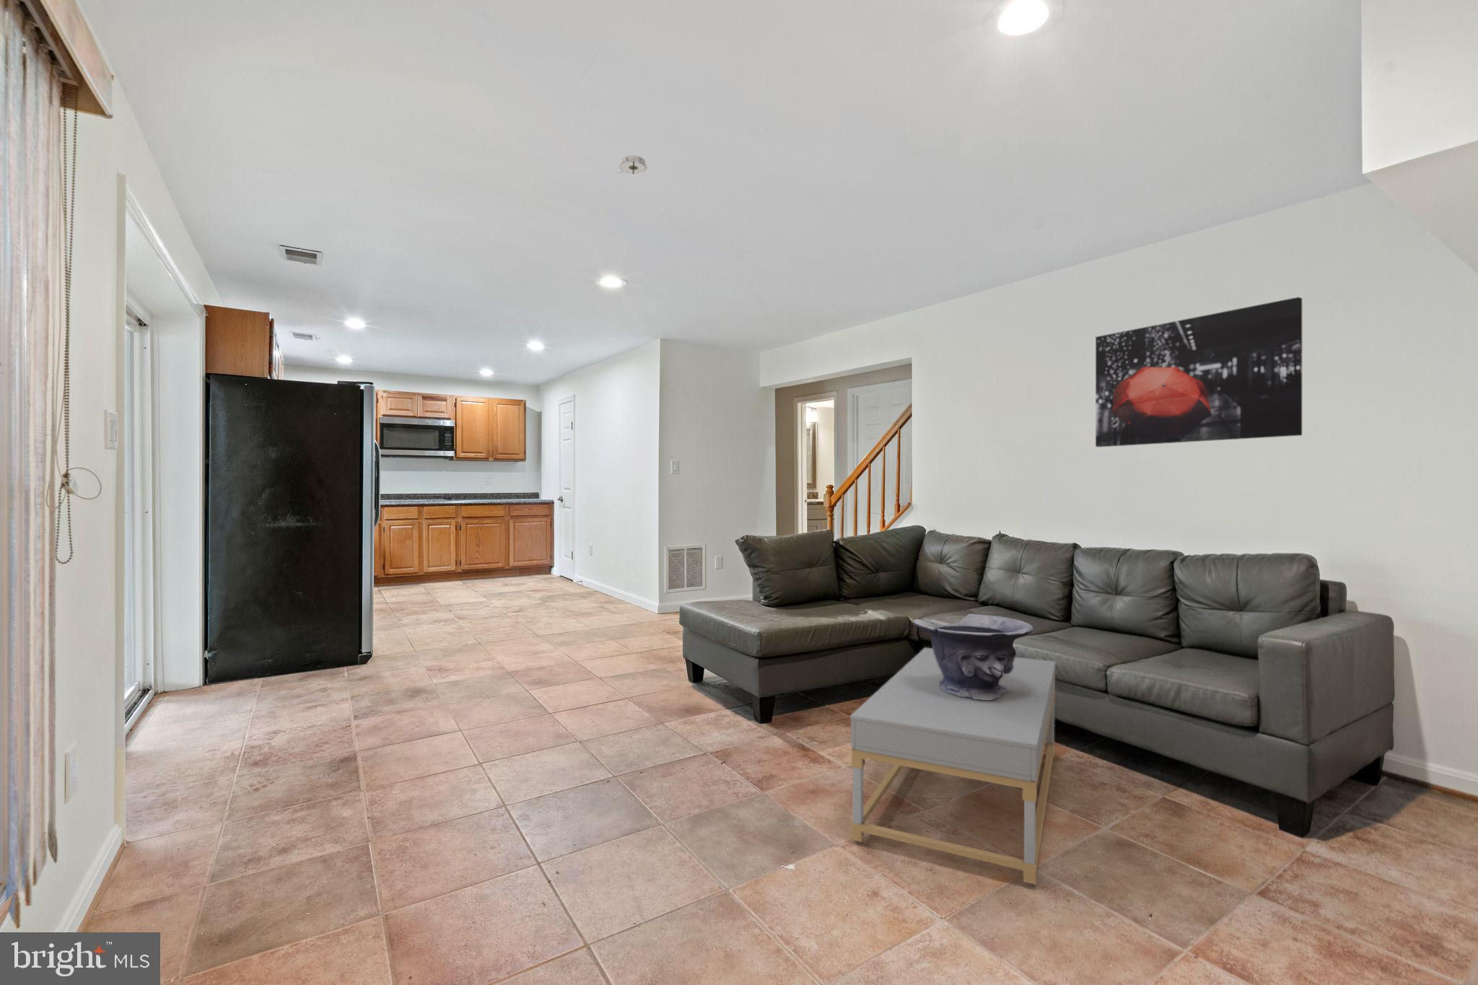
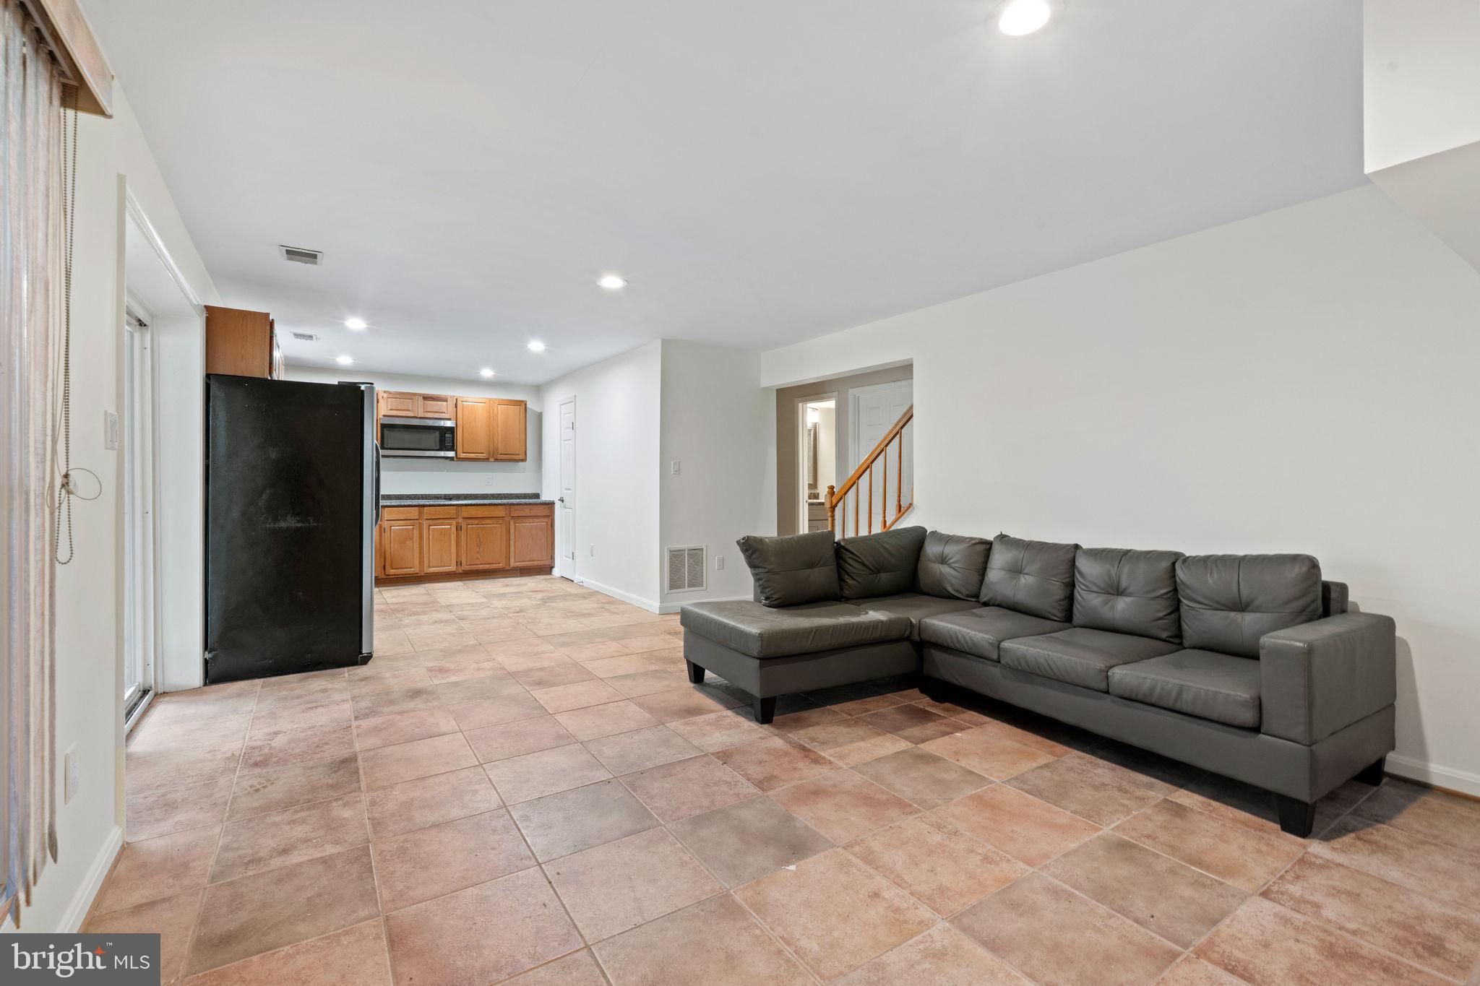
- decorative bowl [913,613,1034,700]
- wall art [1094,297,1302,449]
- coffee table [849,646,1056,885]
- smoke detector [618,154,648,175]
